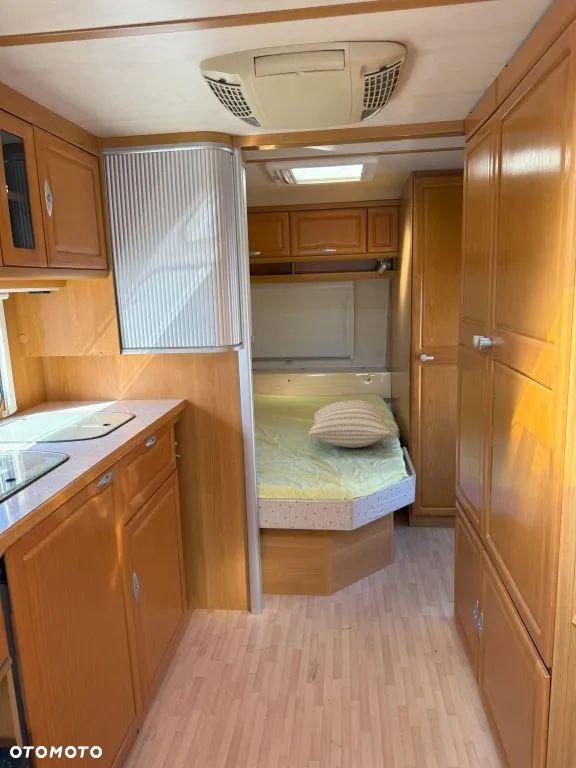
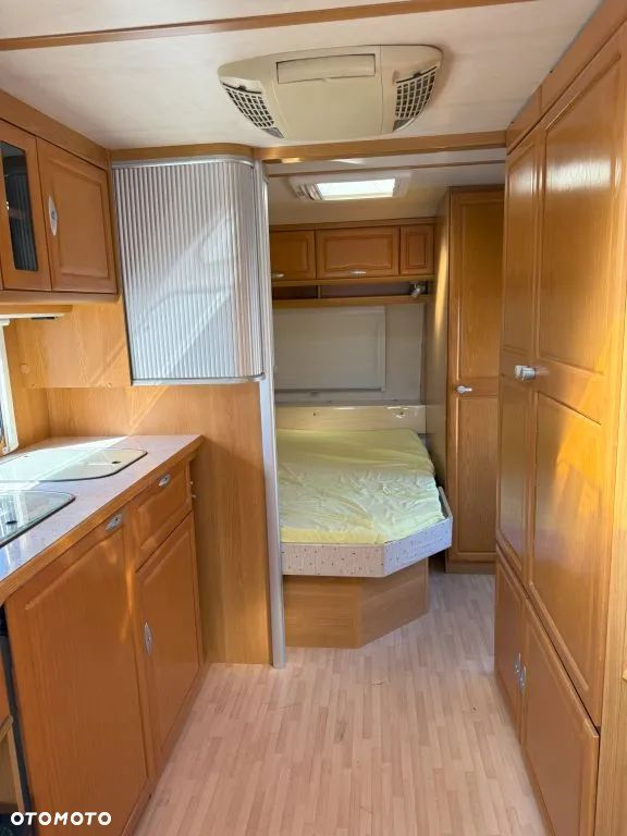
- pillow [308,399,392,449]
